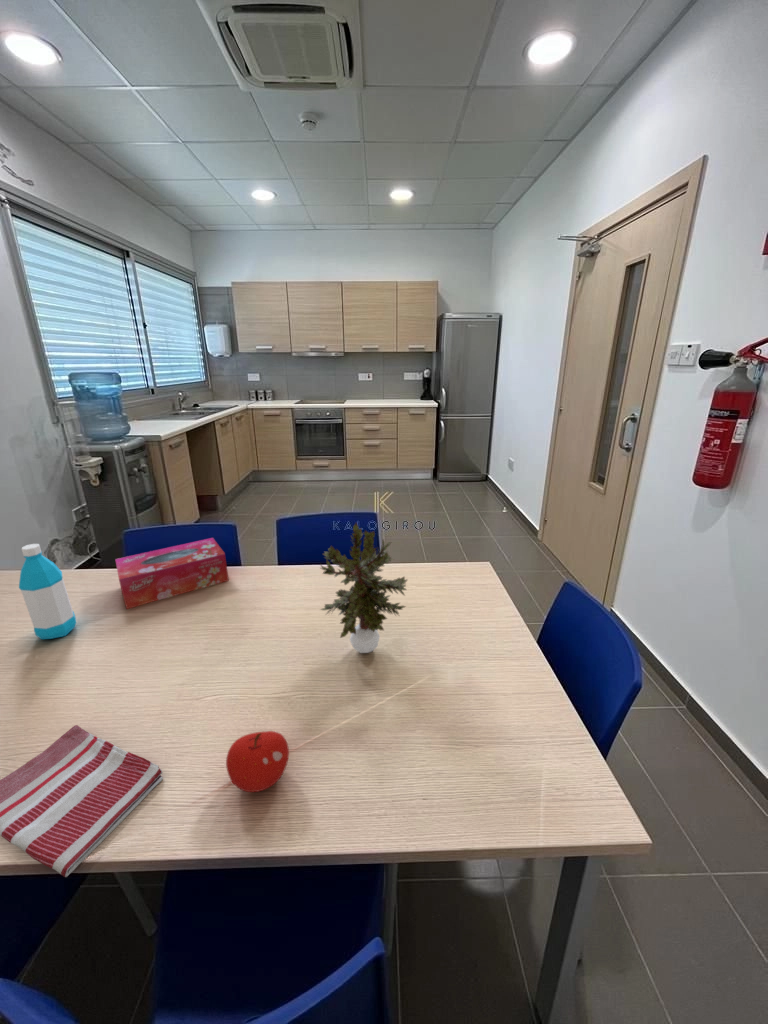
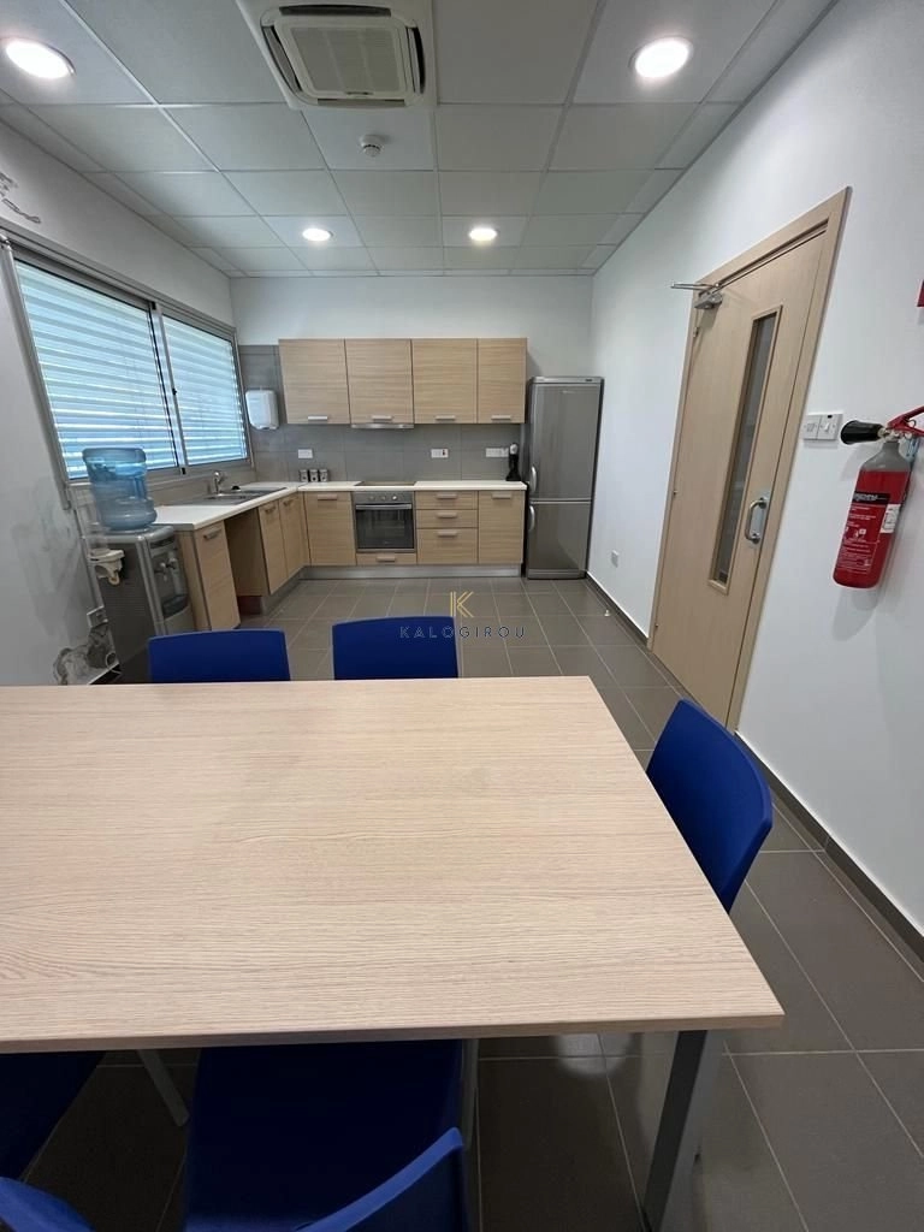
- dish towel [0,724,164,878]
- fruit [225,730,290,793]
- water bottle [18,543,77,640]
- potted plant [319,522,409,654]
- tissue box [114,537,230,610]
